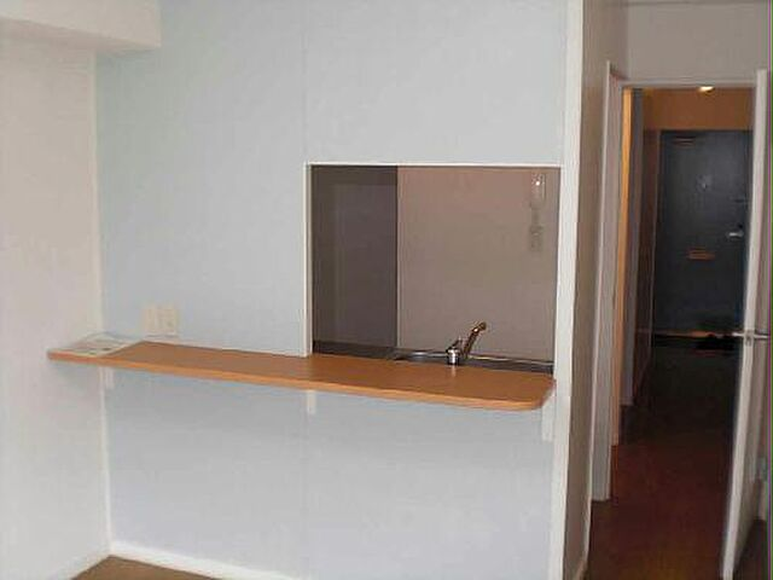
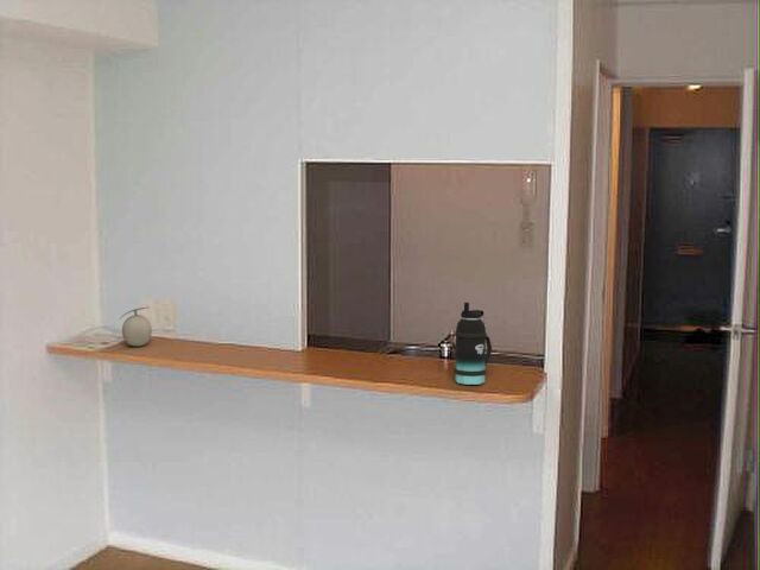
+ fruit [119,305,153,347]
+ bottle [452,302,493,386]
